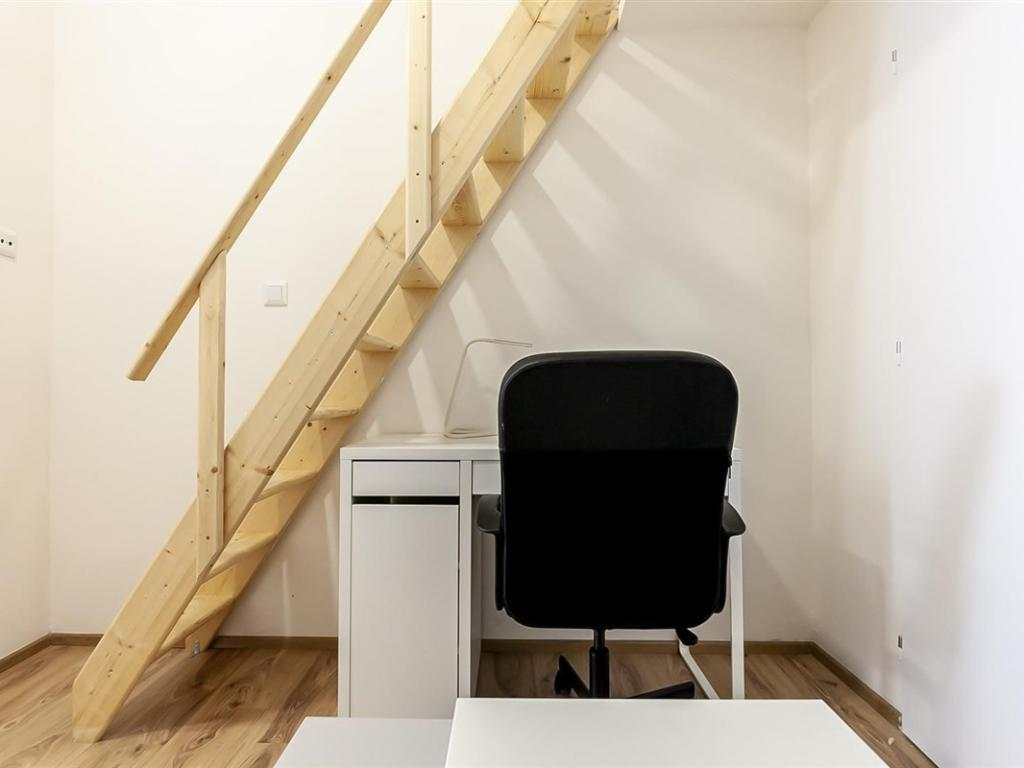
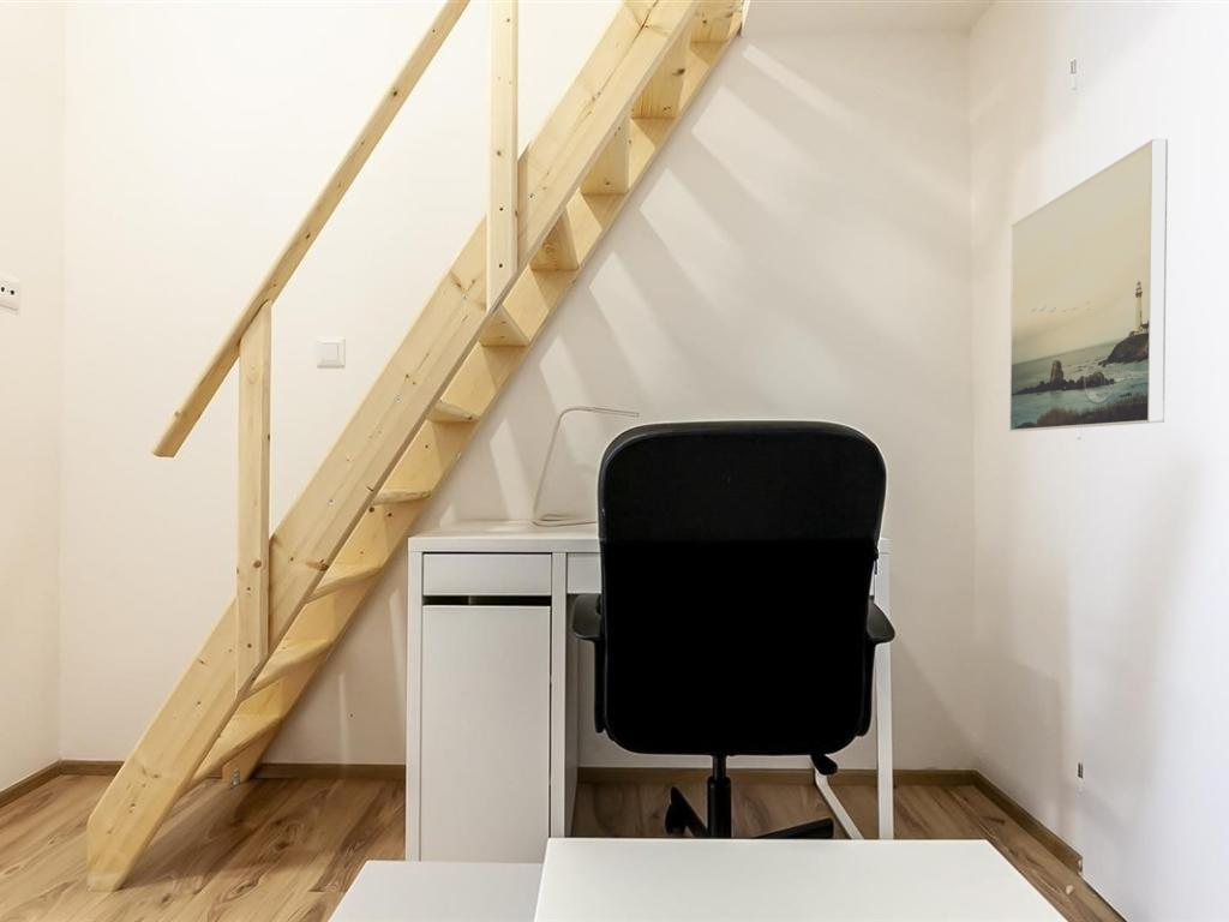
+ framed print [1008,138,1169,432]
